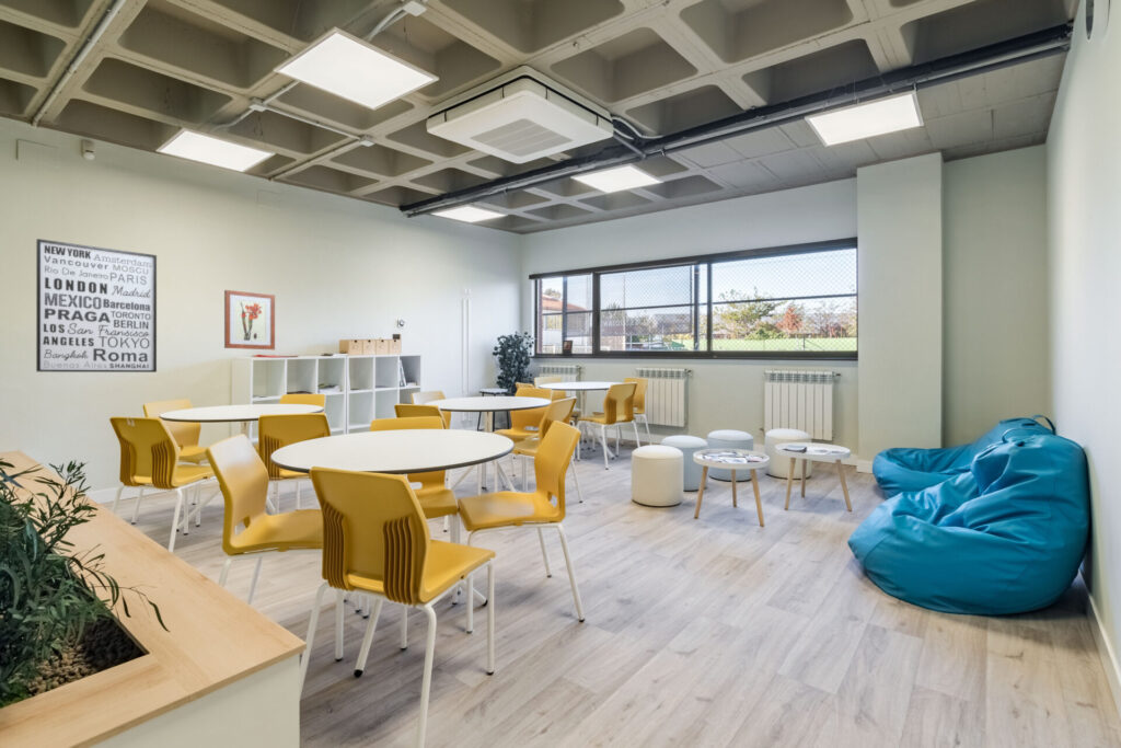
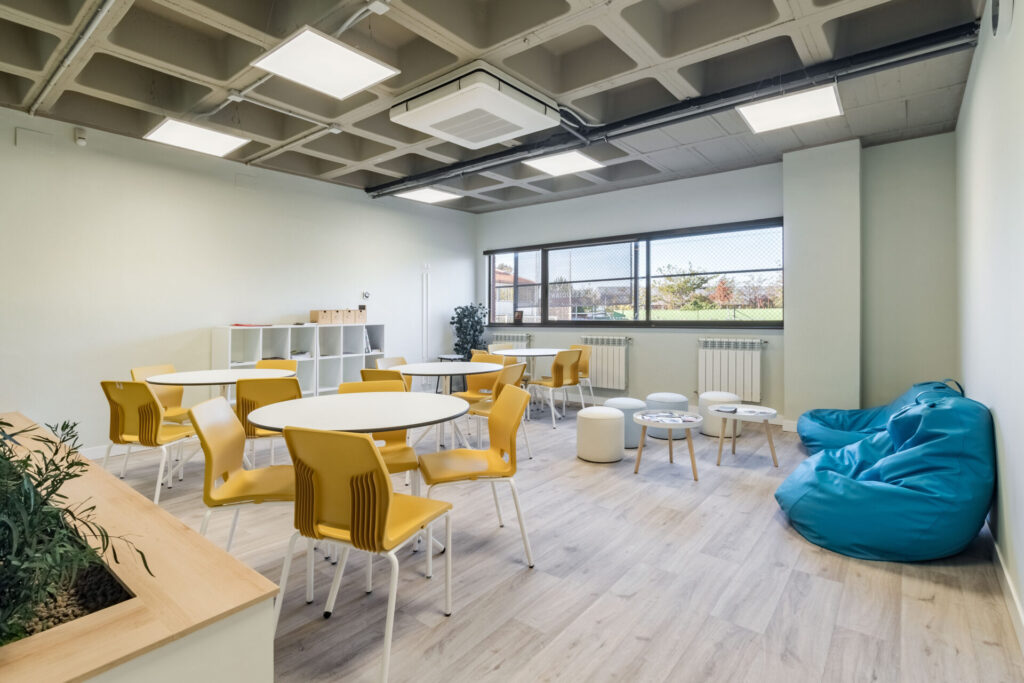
- wall art [35,238,158,373]
- wall art [223,289,276,350]
